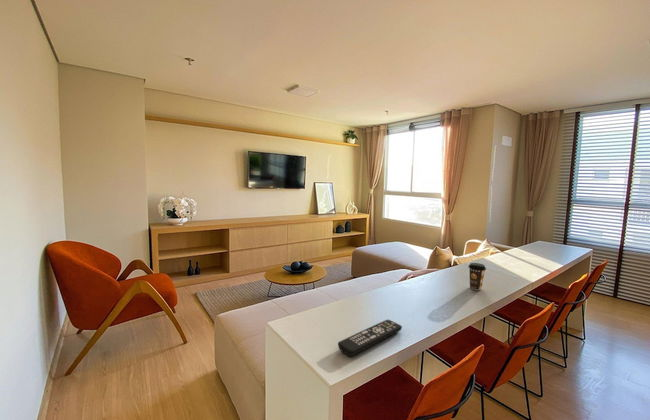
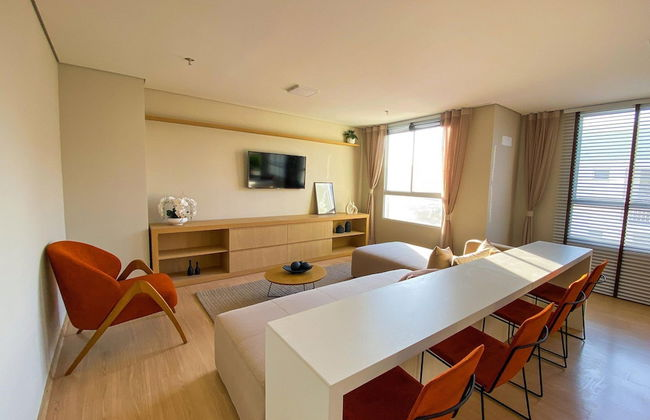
- remote control [337,319,403,357]
- coffee cup [468,262,487,291]
